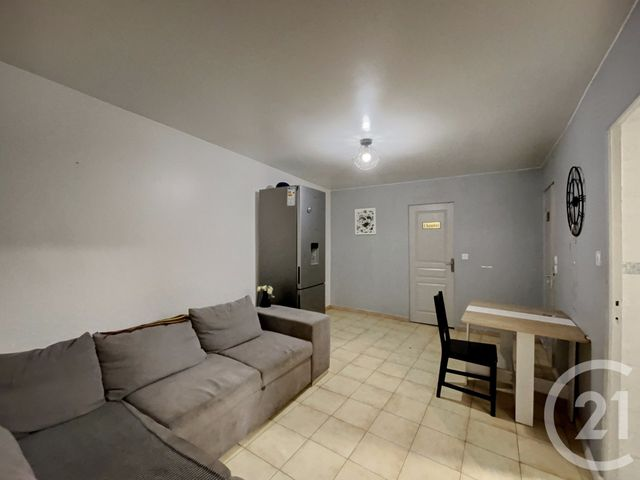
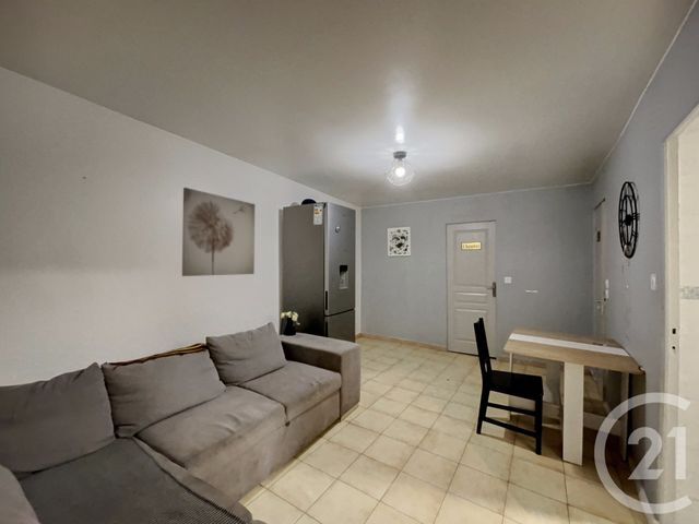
+ wall art [181,187,256,277]
